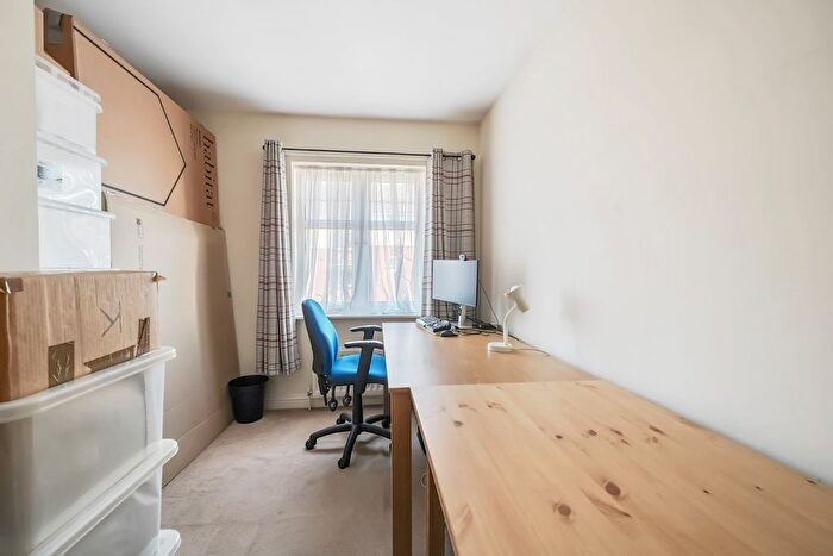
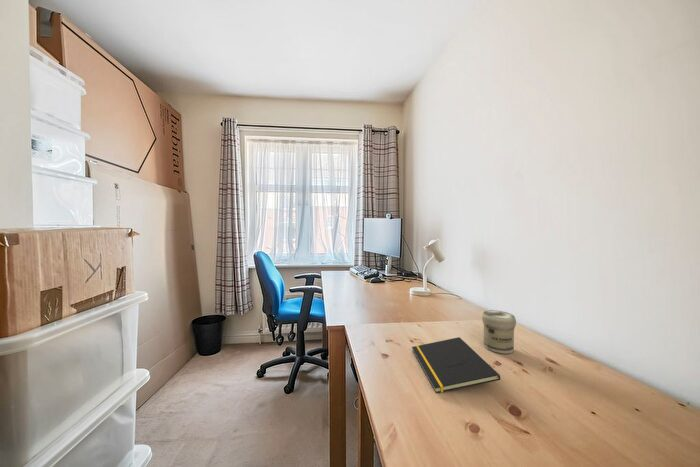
+ jar [481,309,517,355]
+ notepad [411,336,501,394]
